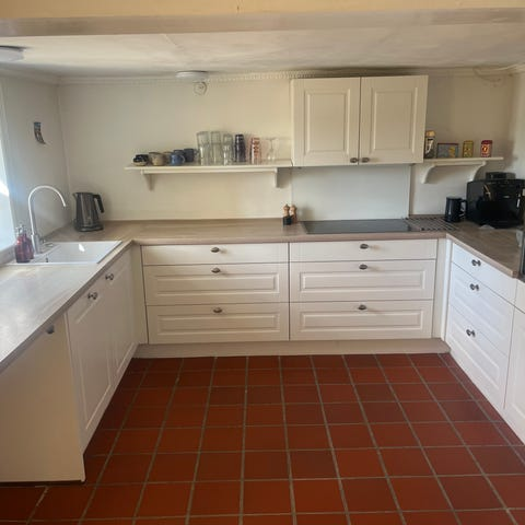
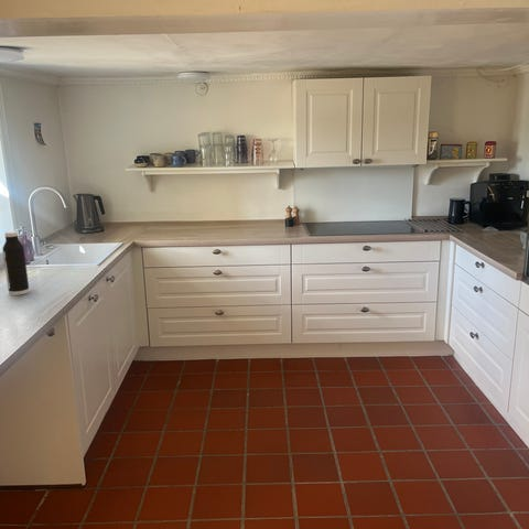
+ water bottle [1,230,31,296]
